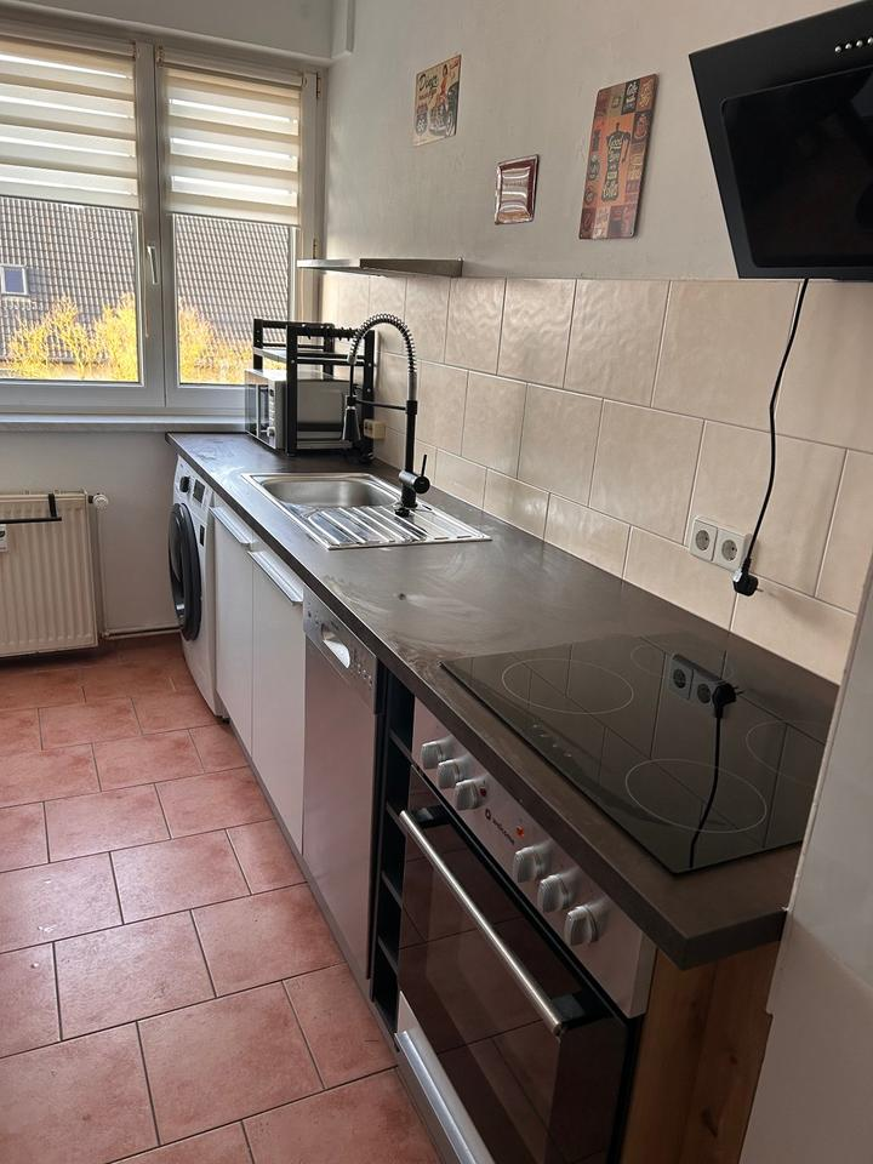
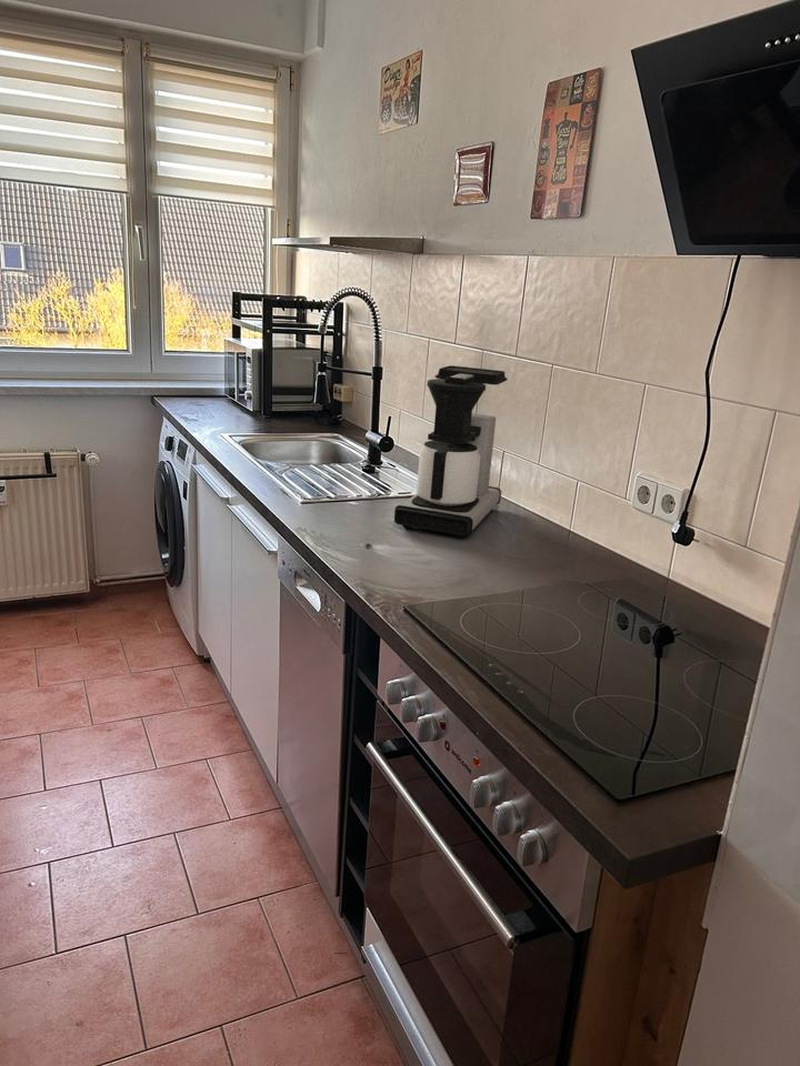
+ coffee maker [393,364,509,540]
